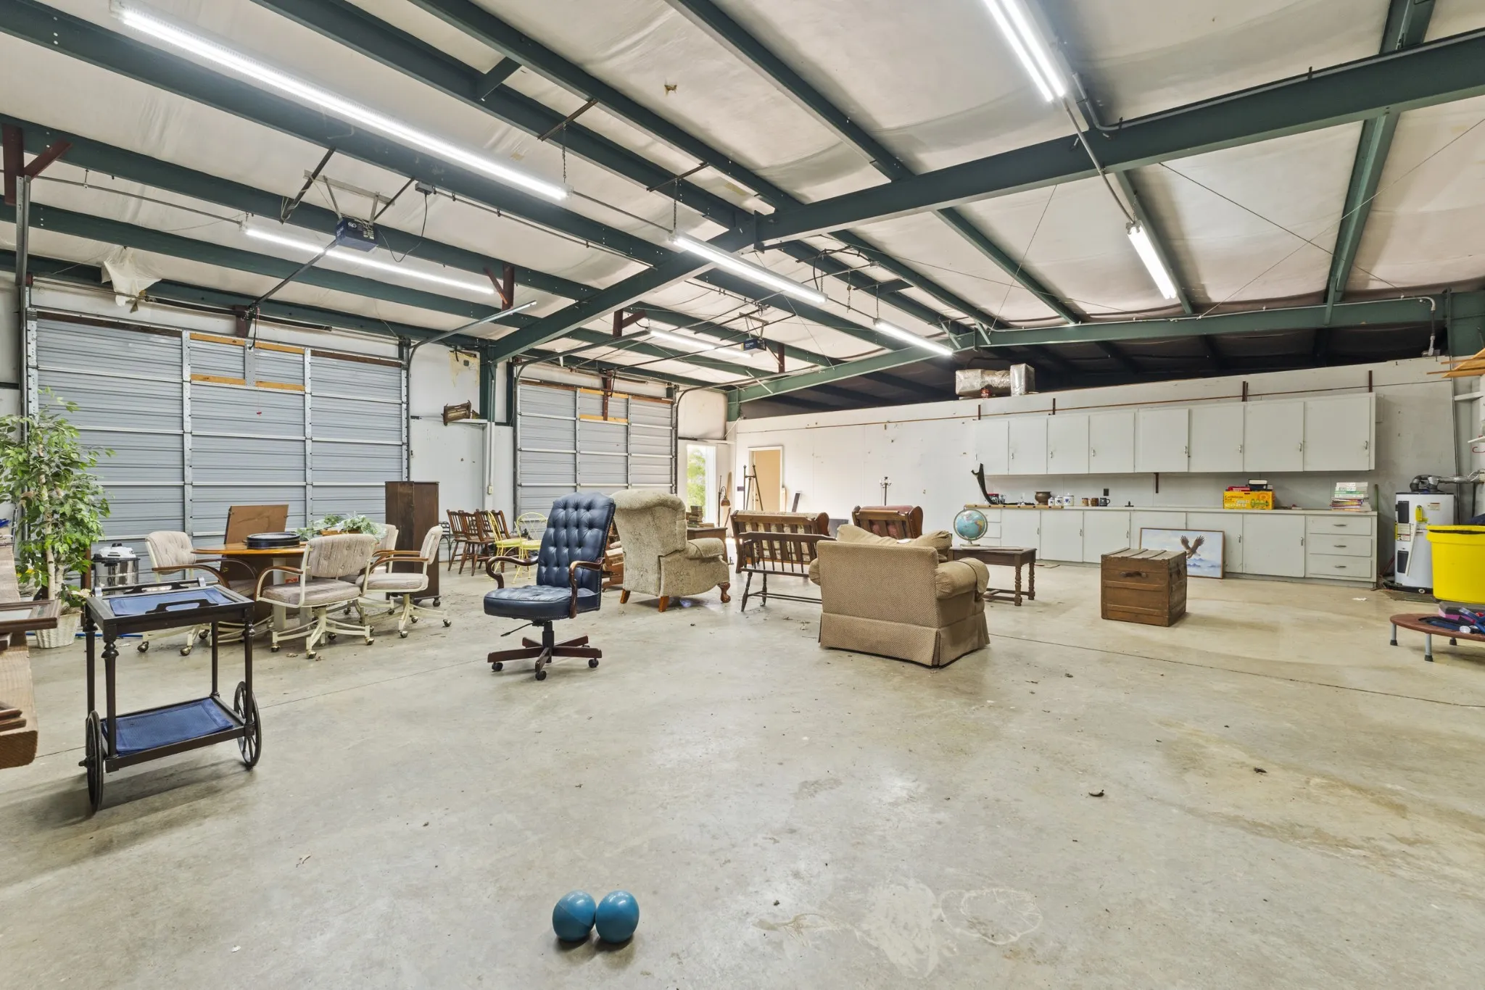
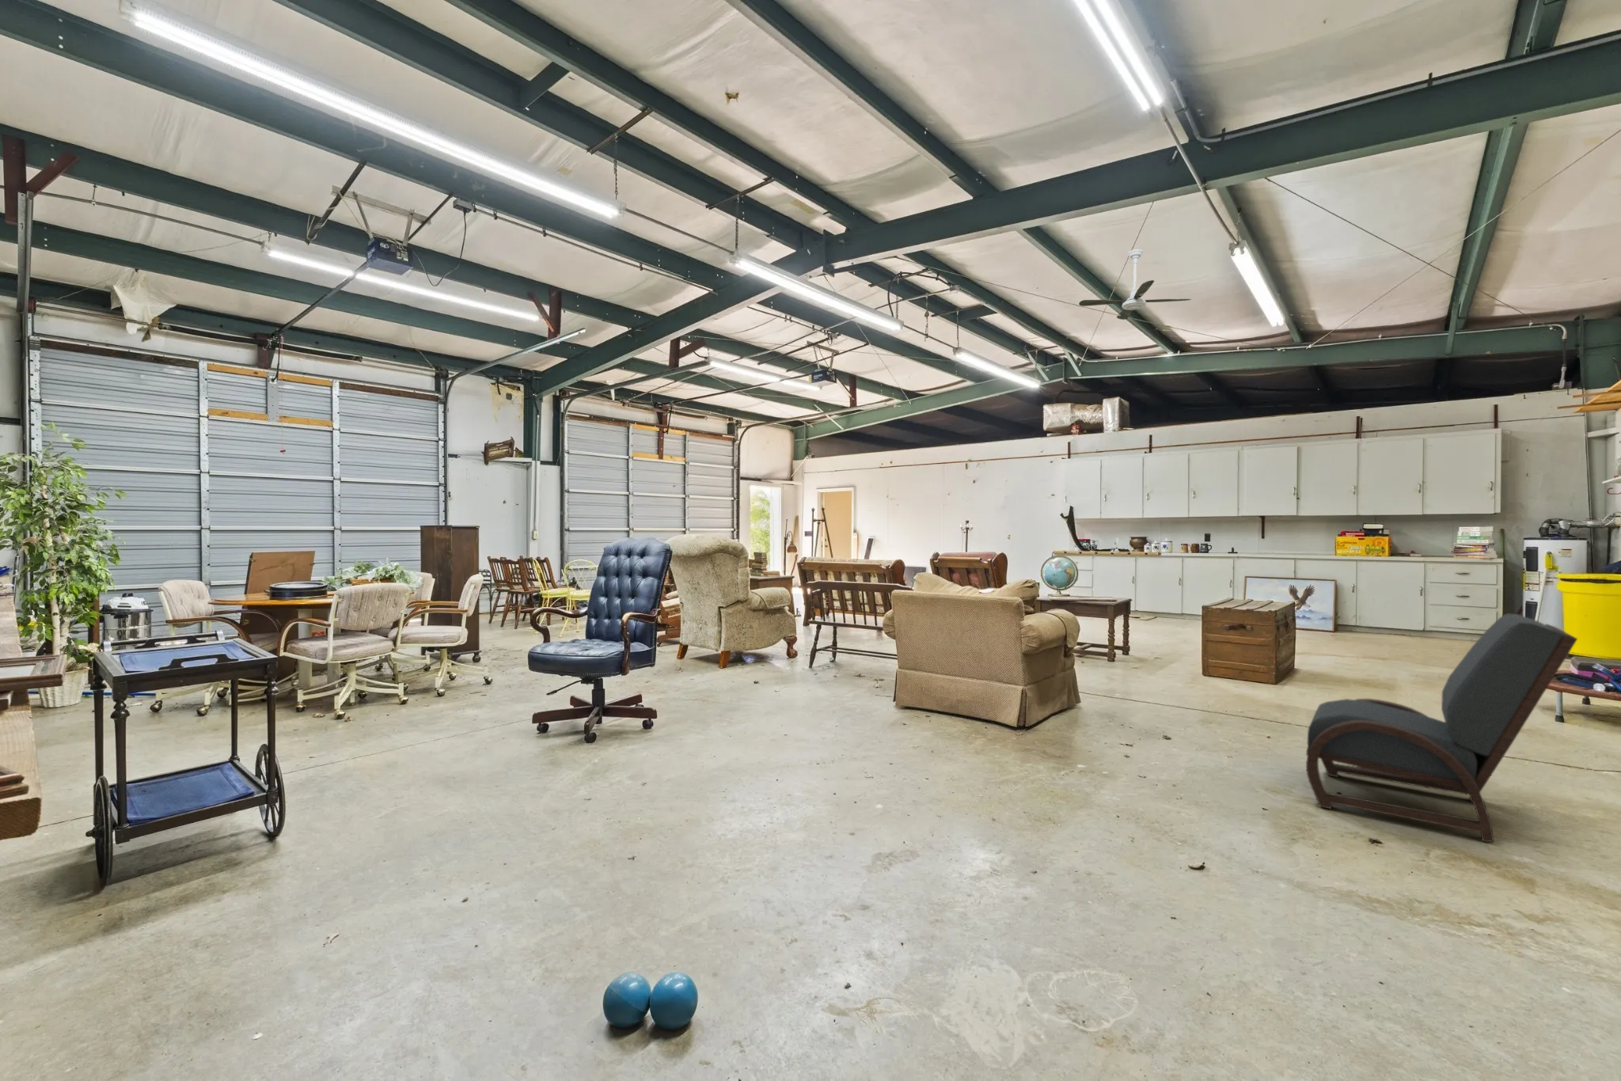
+ ceiling fan [1078,249,1192,321]
+ lounge chair [1305,613,1579,843]
